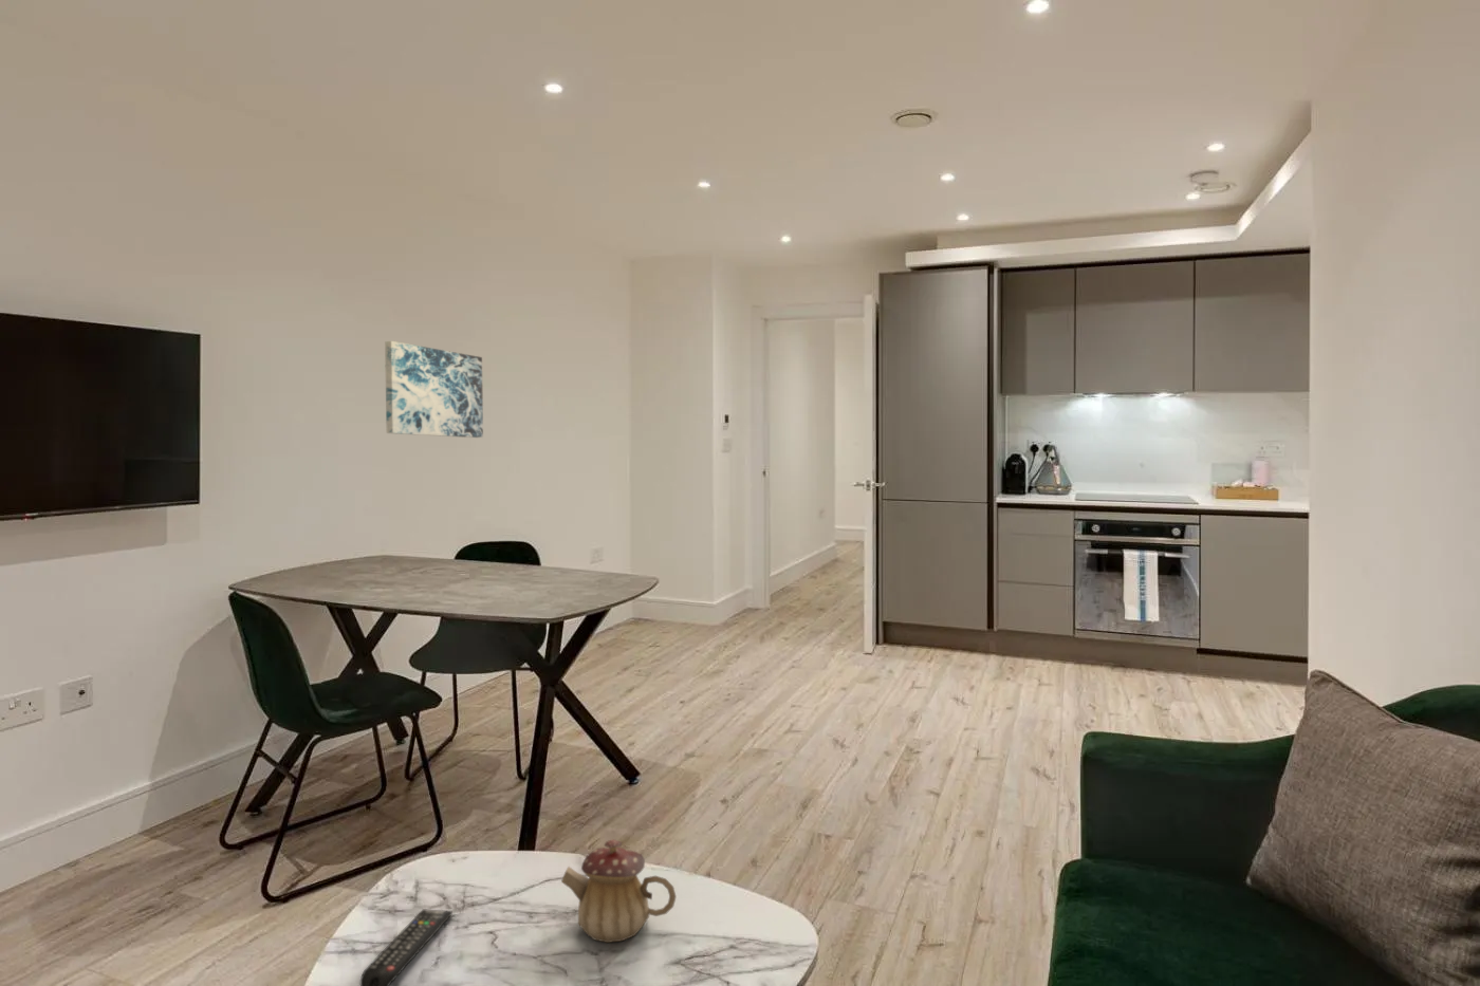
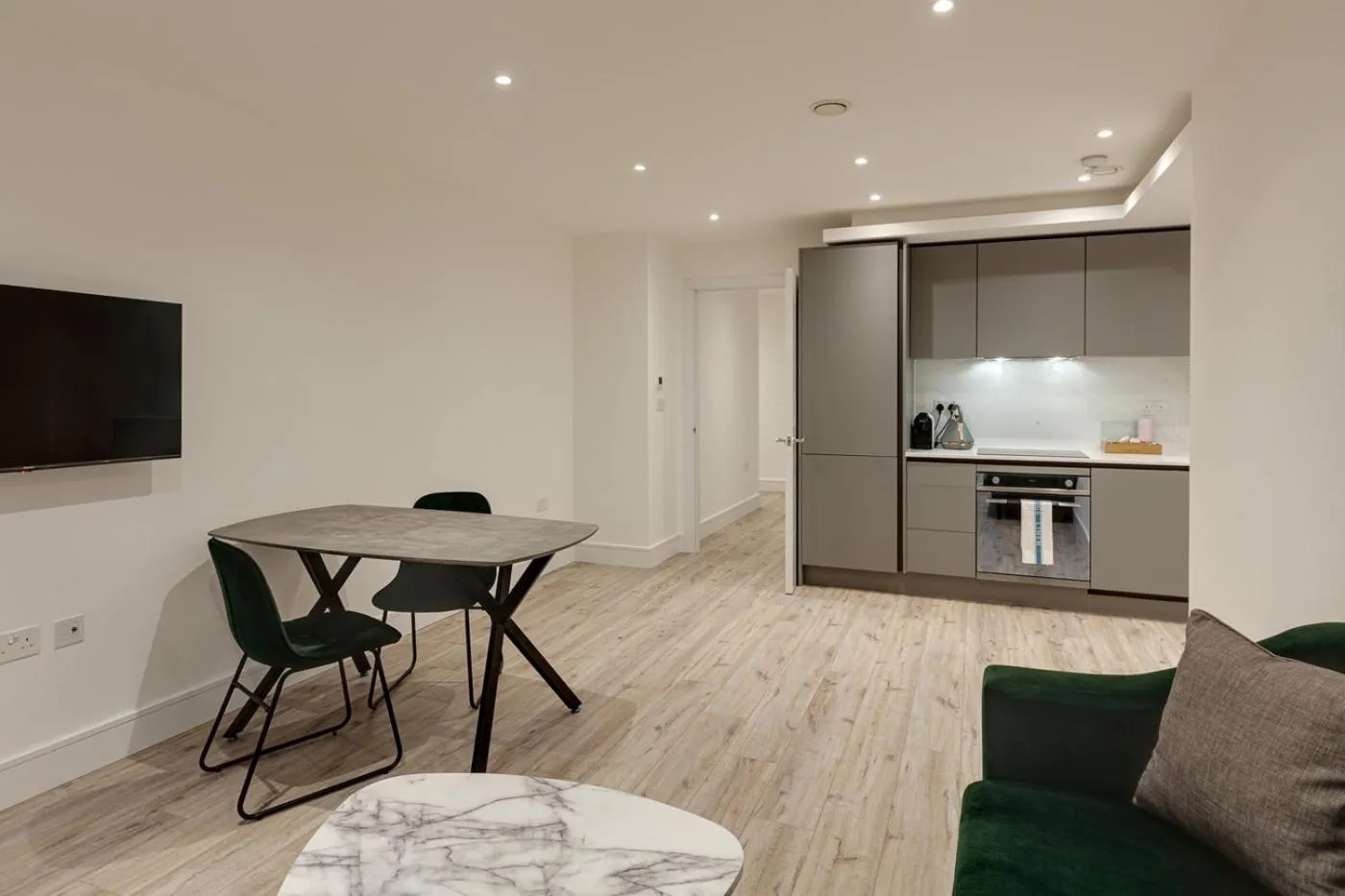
- remote control [360,908,453,986]
- wall art [384,340,484,439]
- teapot [560,839,678,944]
